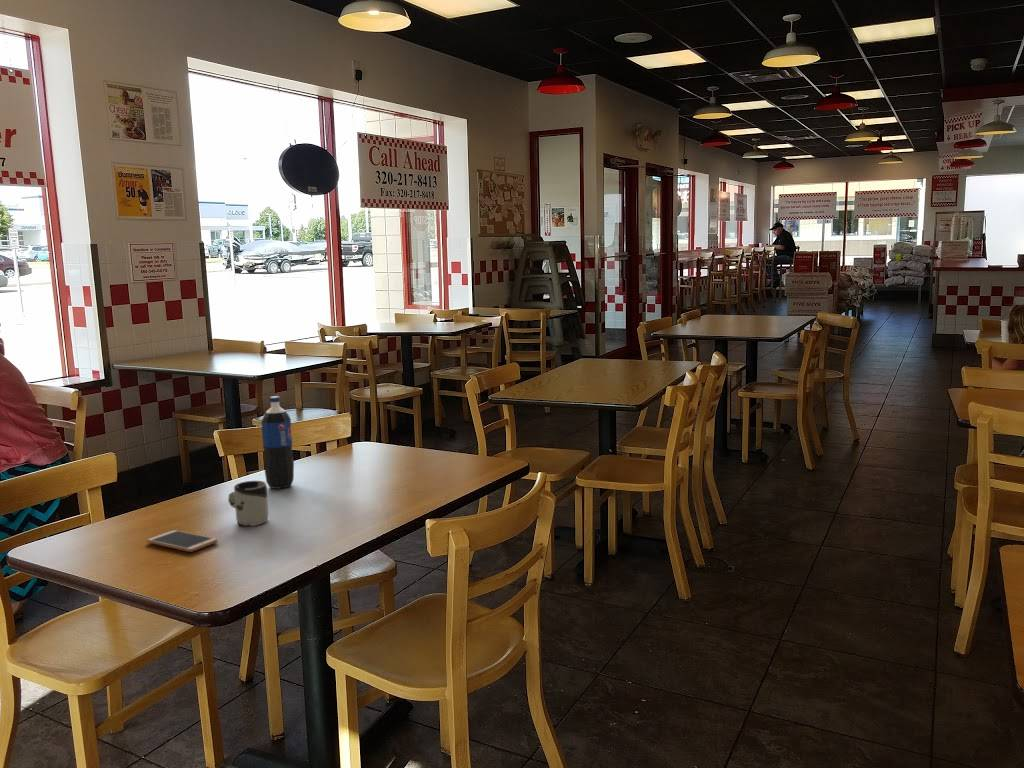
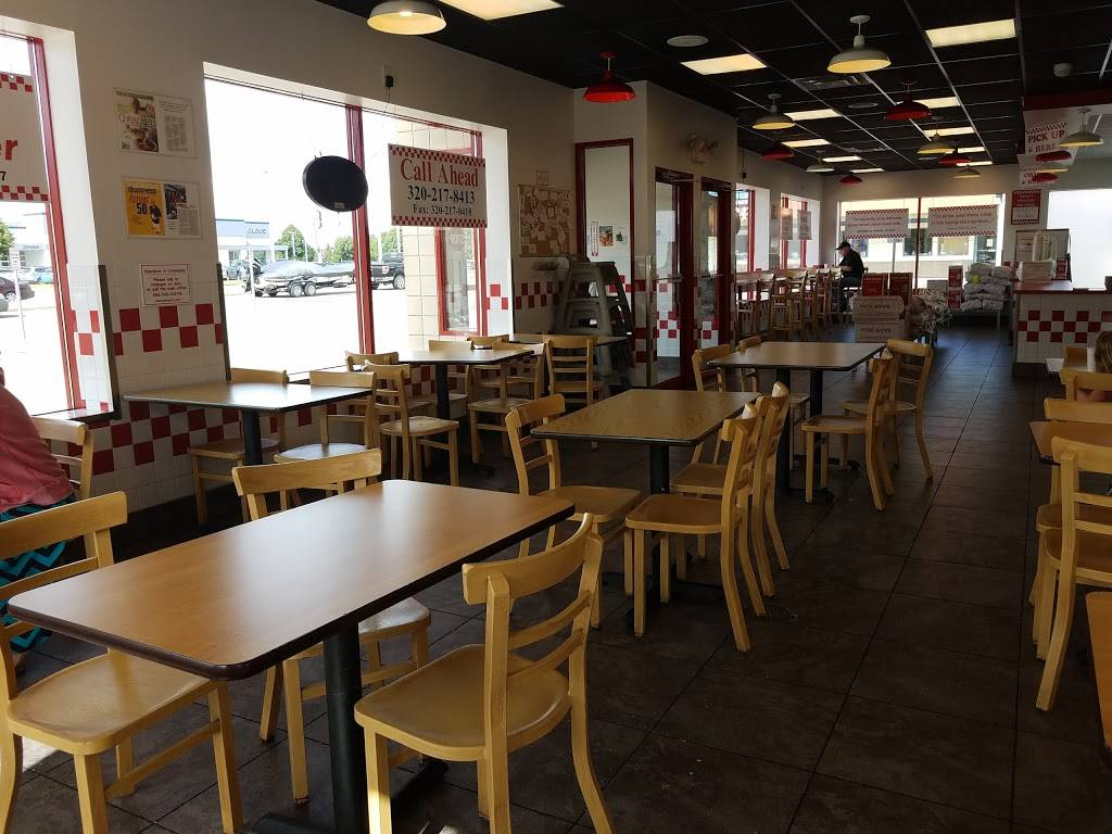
- pop [260,395,295,490]
- smartphone [146,529,219,553]
- cup [227,480,269,527]
